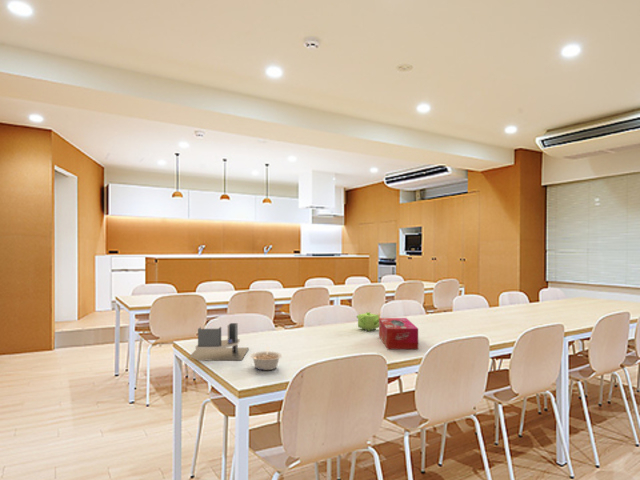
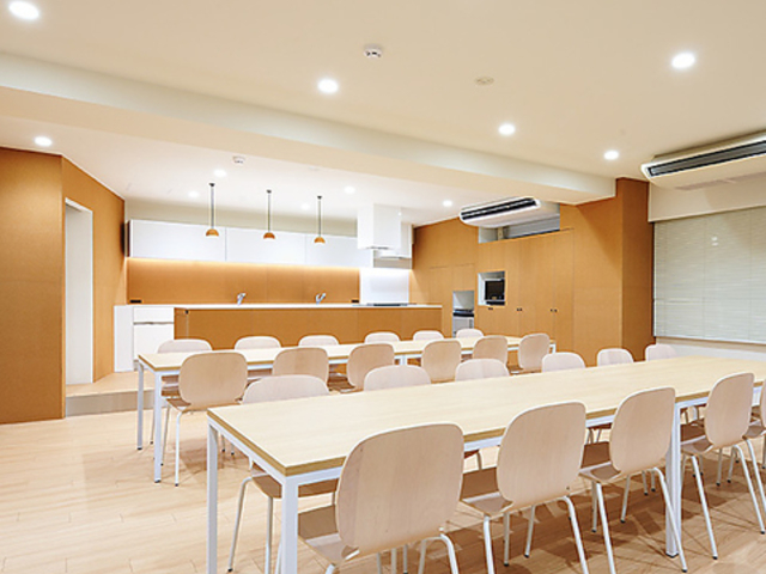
- tissue box [378,317,419,350]
- utensil holder [188,322,249,362]
- legume [250,346,283,371]
- teapot [356,311,380,332]
